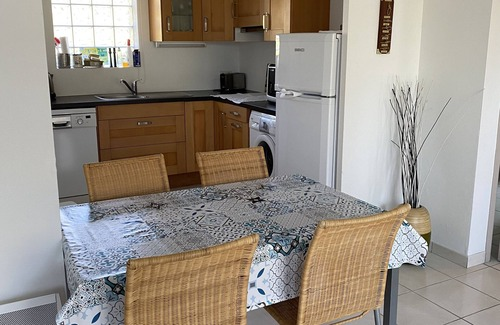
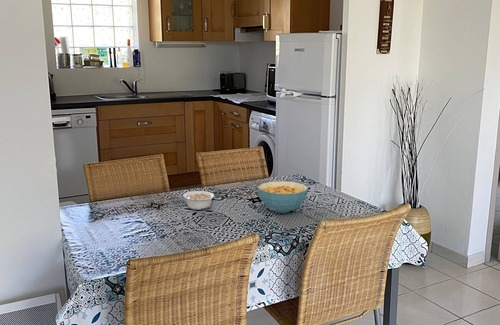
+ cereal bowl [257,180,309,214]
+ legume [182,190,215,211]
